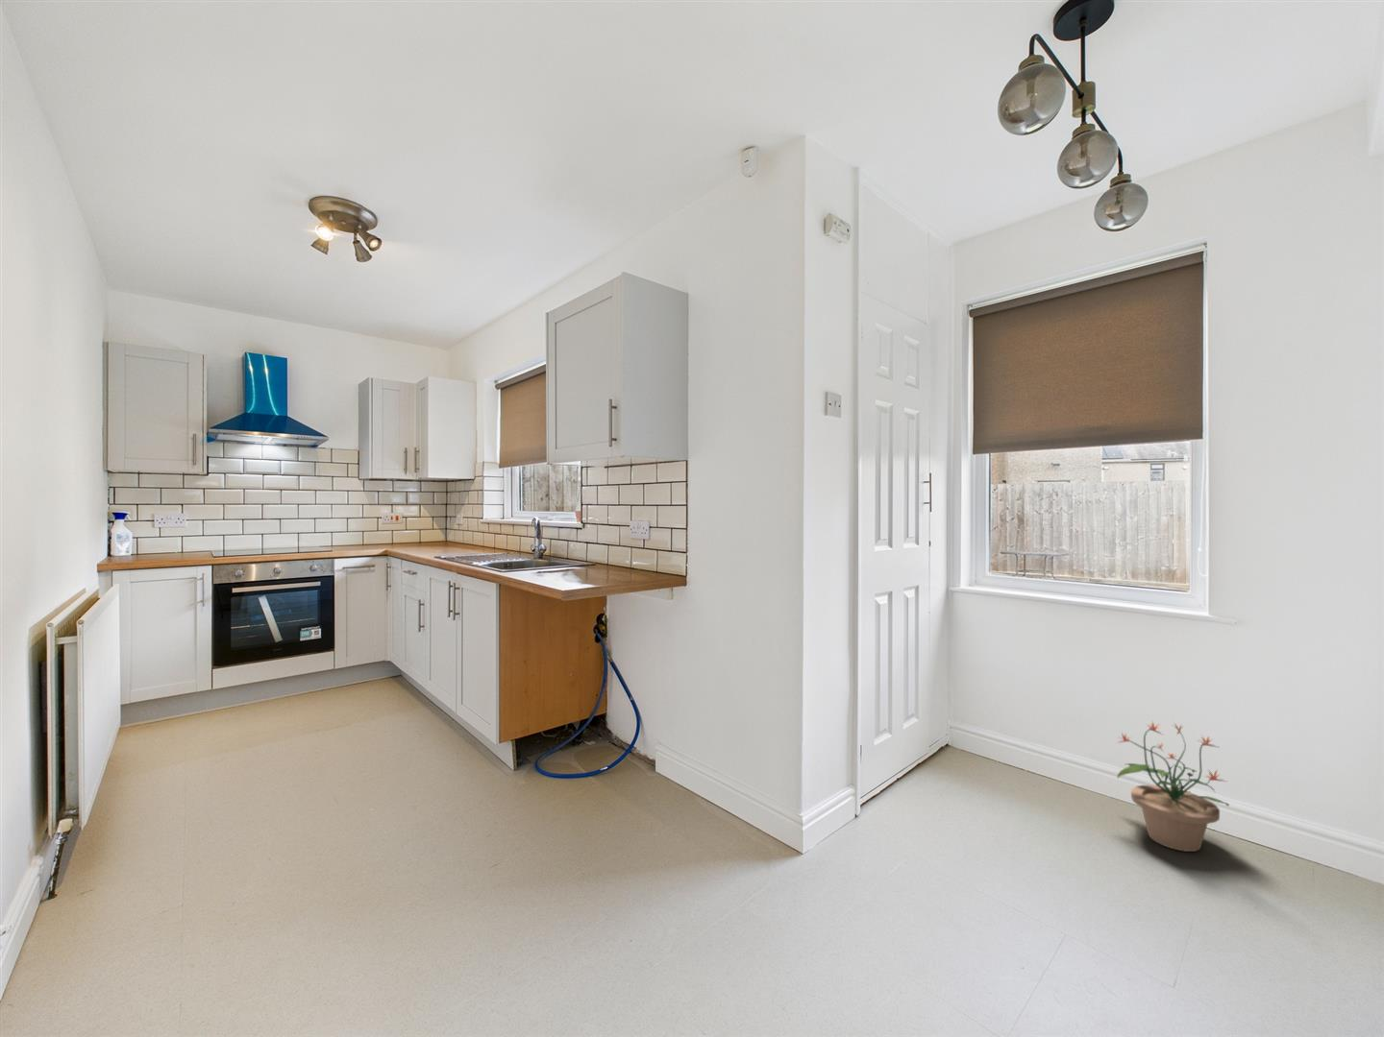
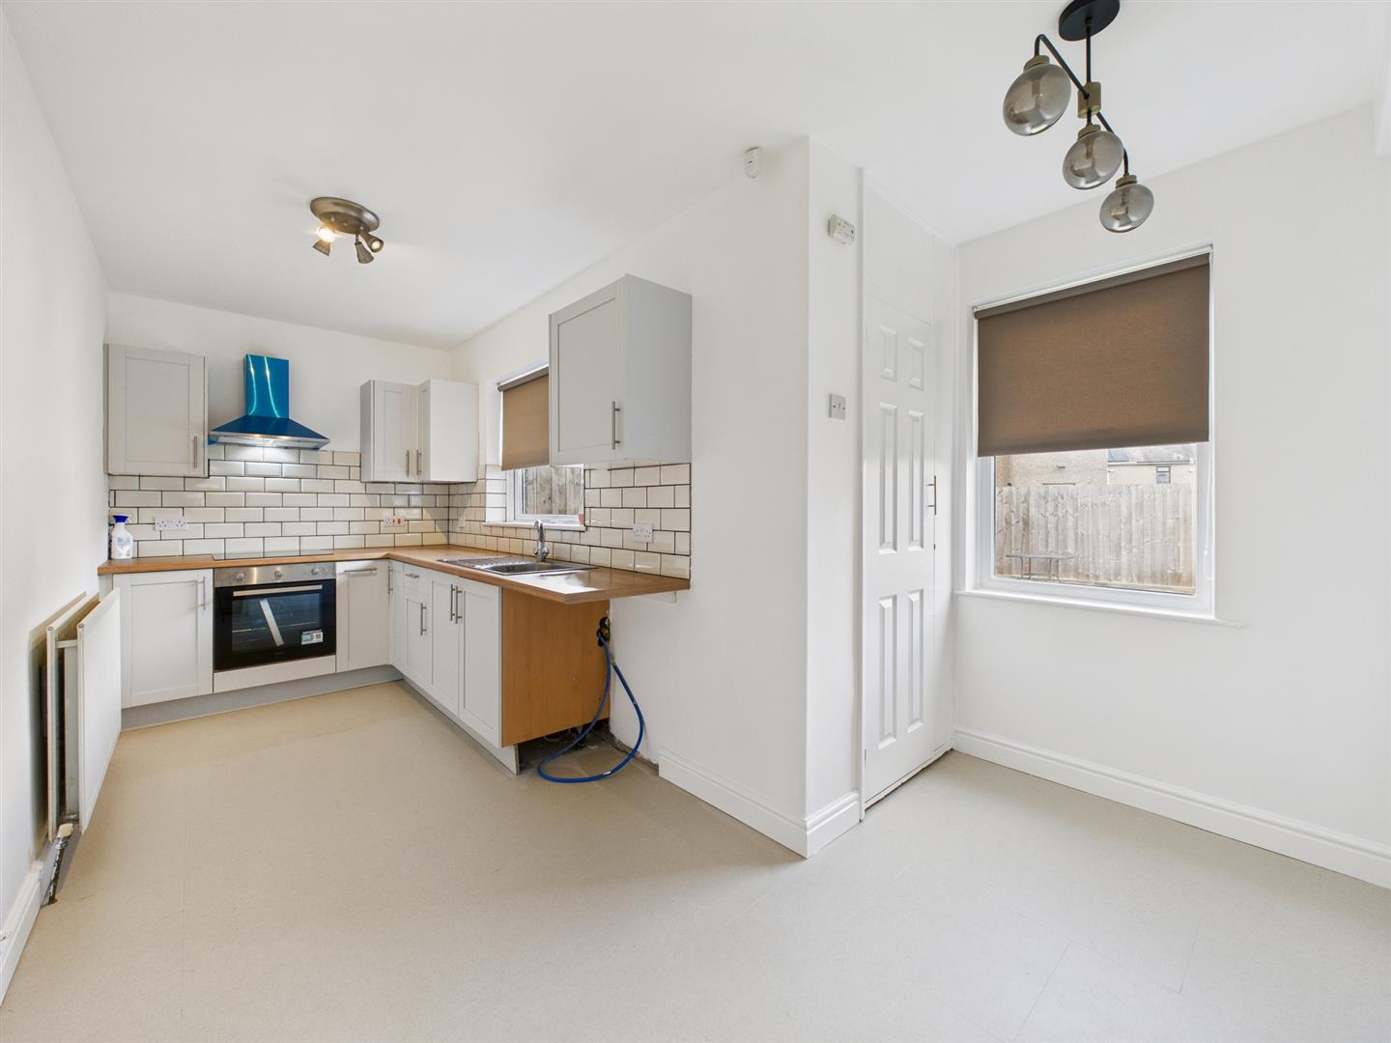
- potted plant [1117,720,1230,853]
